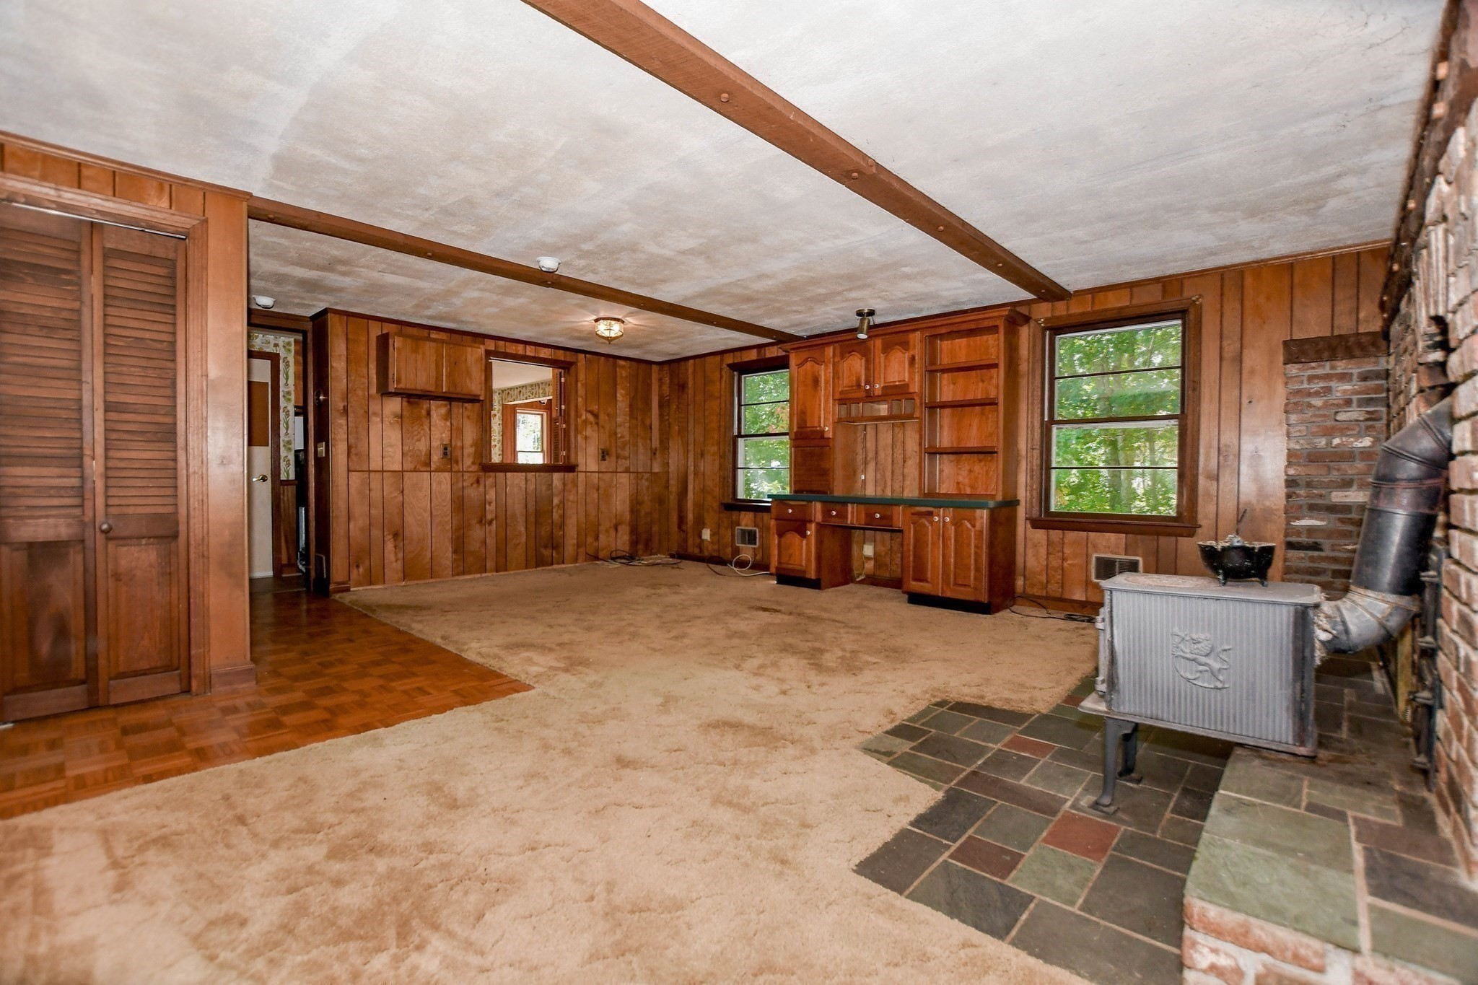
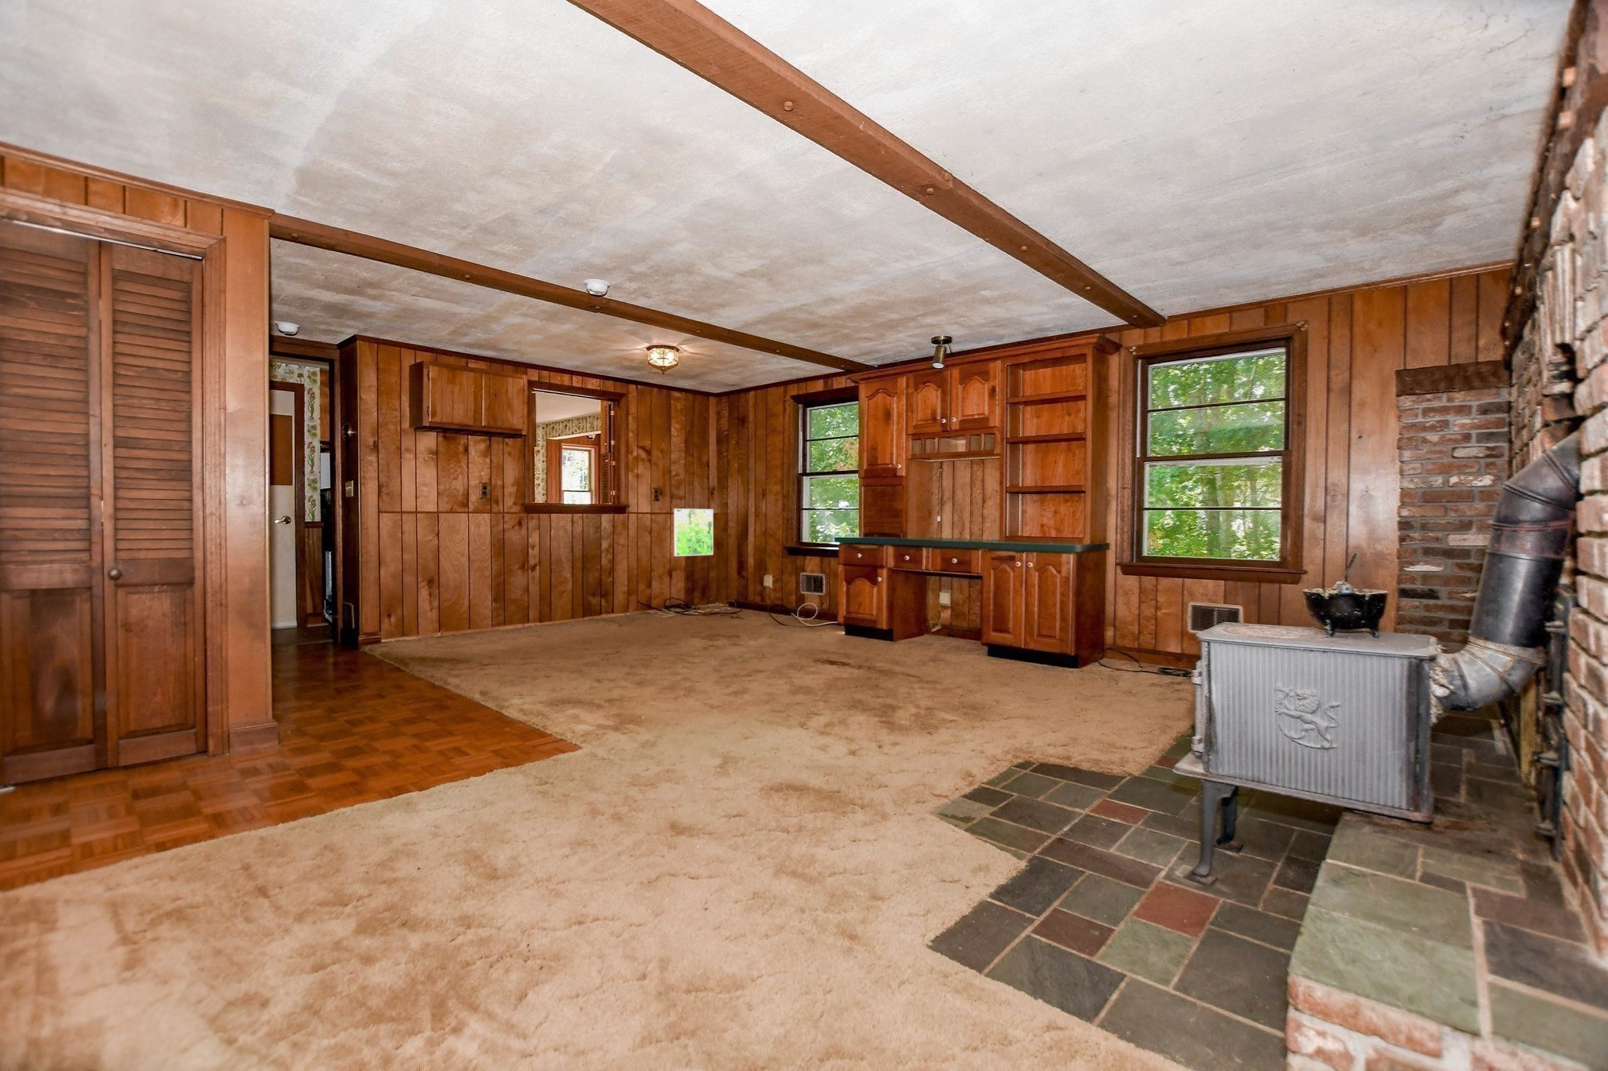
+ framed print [673,508,714,557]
